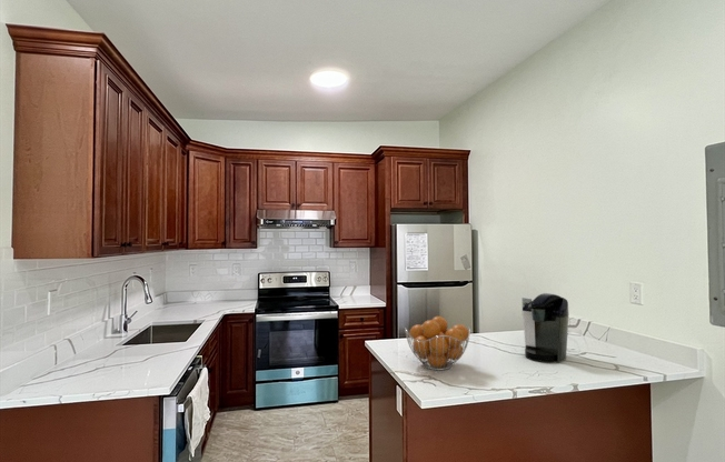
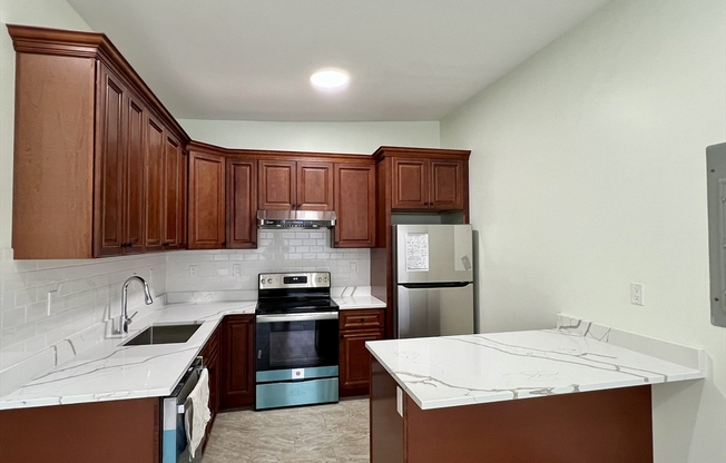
- coffee maker [522,292,569,363]
- fruit basket [404,315,471,371]
